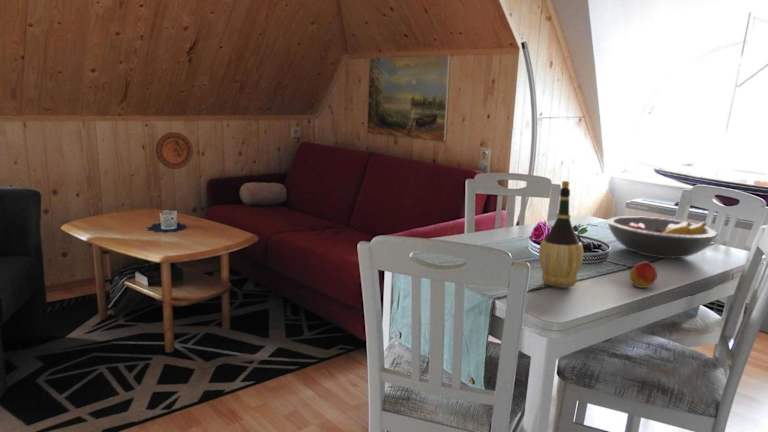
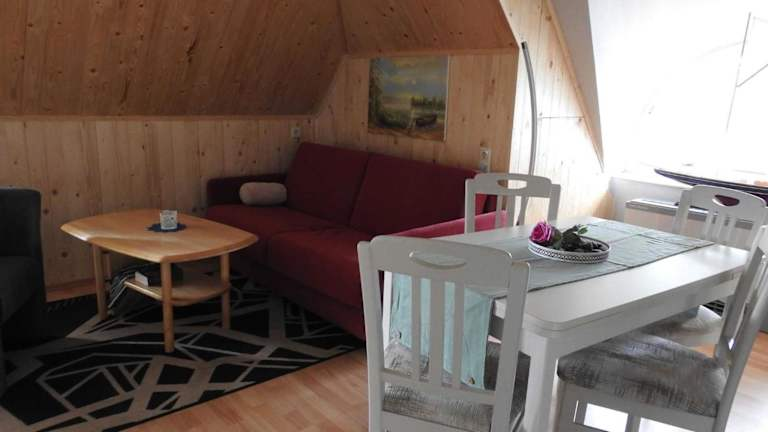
- wine bottle [538,180,584,288]
- decorative plate [155,131,194,170]
- fruit bowl [605,215,719,259]
- peach [629,260,658,289]
